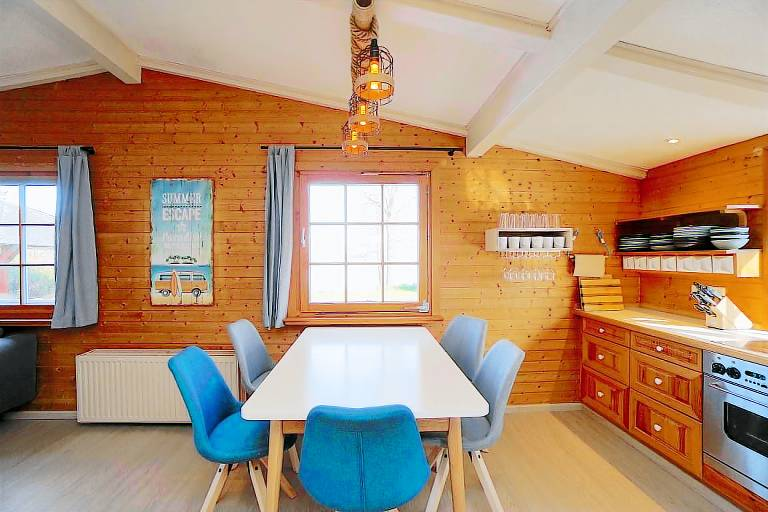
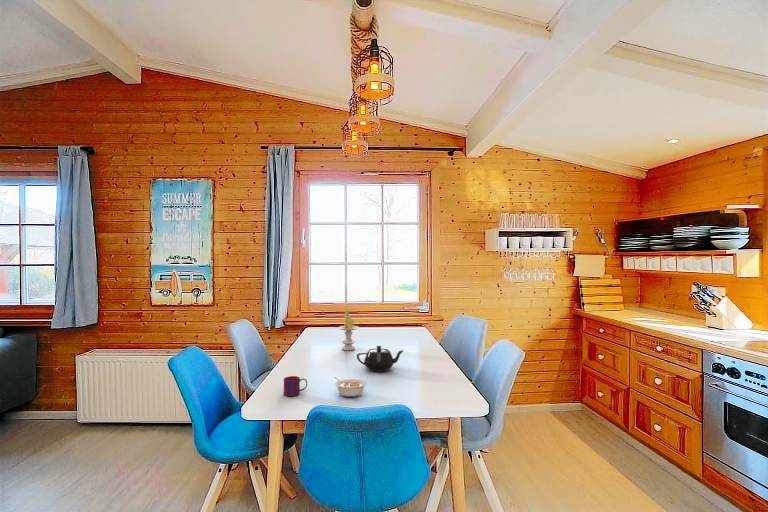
+ teapot [356,345,405,373]
+ legume [333,376,367,398]
+ candle [337,307,360,351]
+ mug [283,375,308,397]
